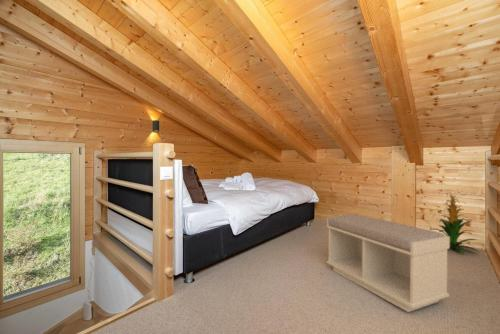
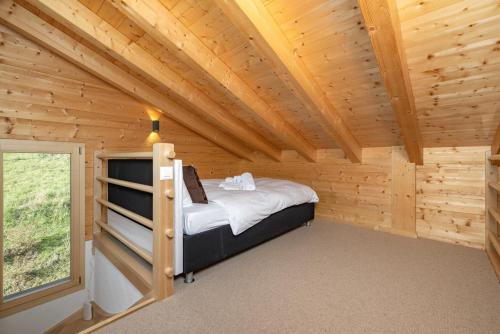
- bench [326,214,451,313]
- indoor plant [429,193,481,254]
